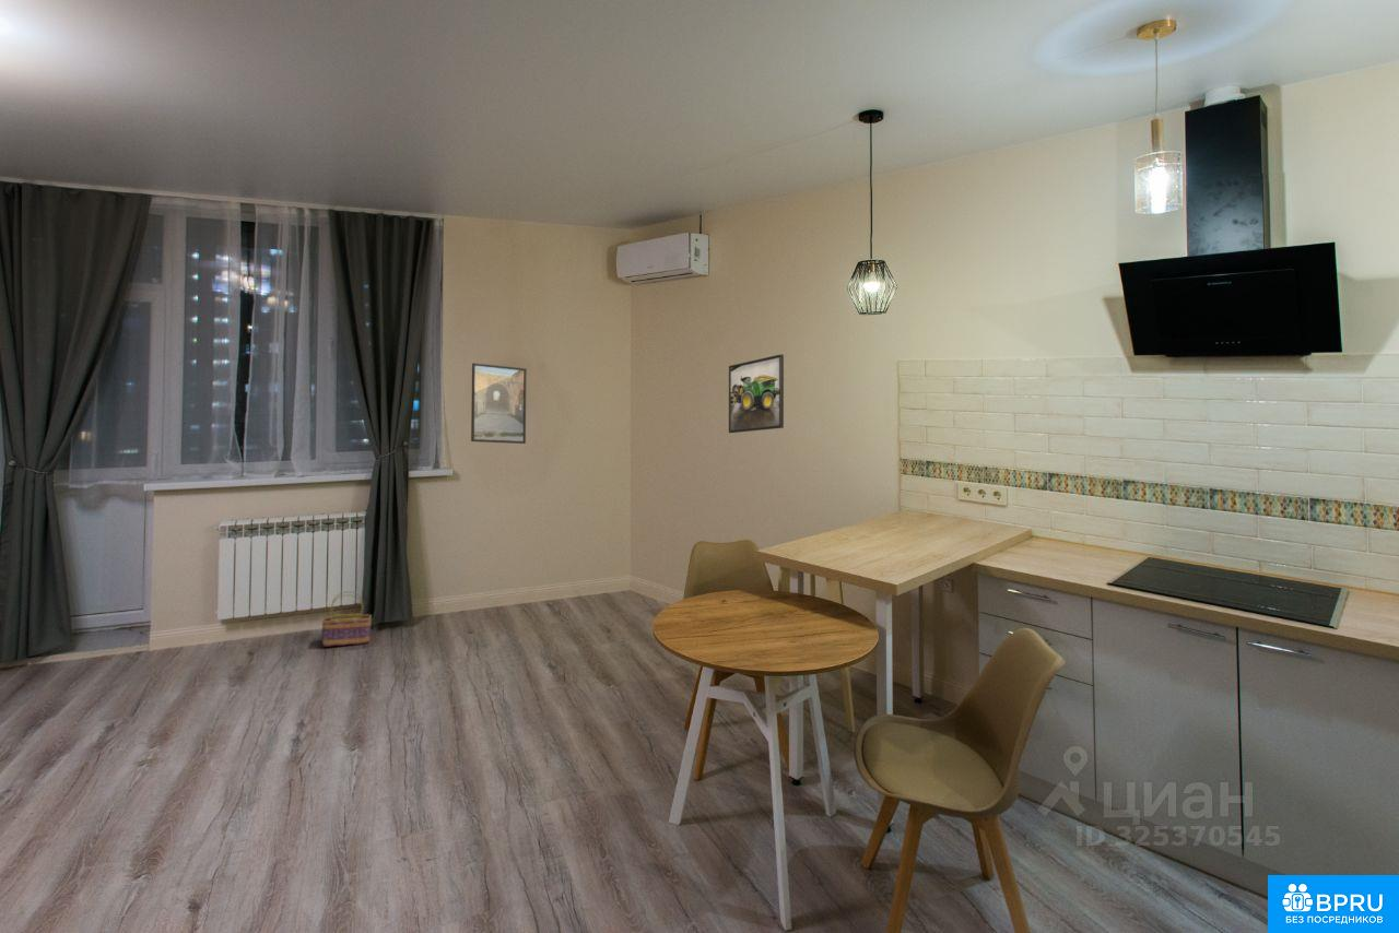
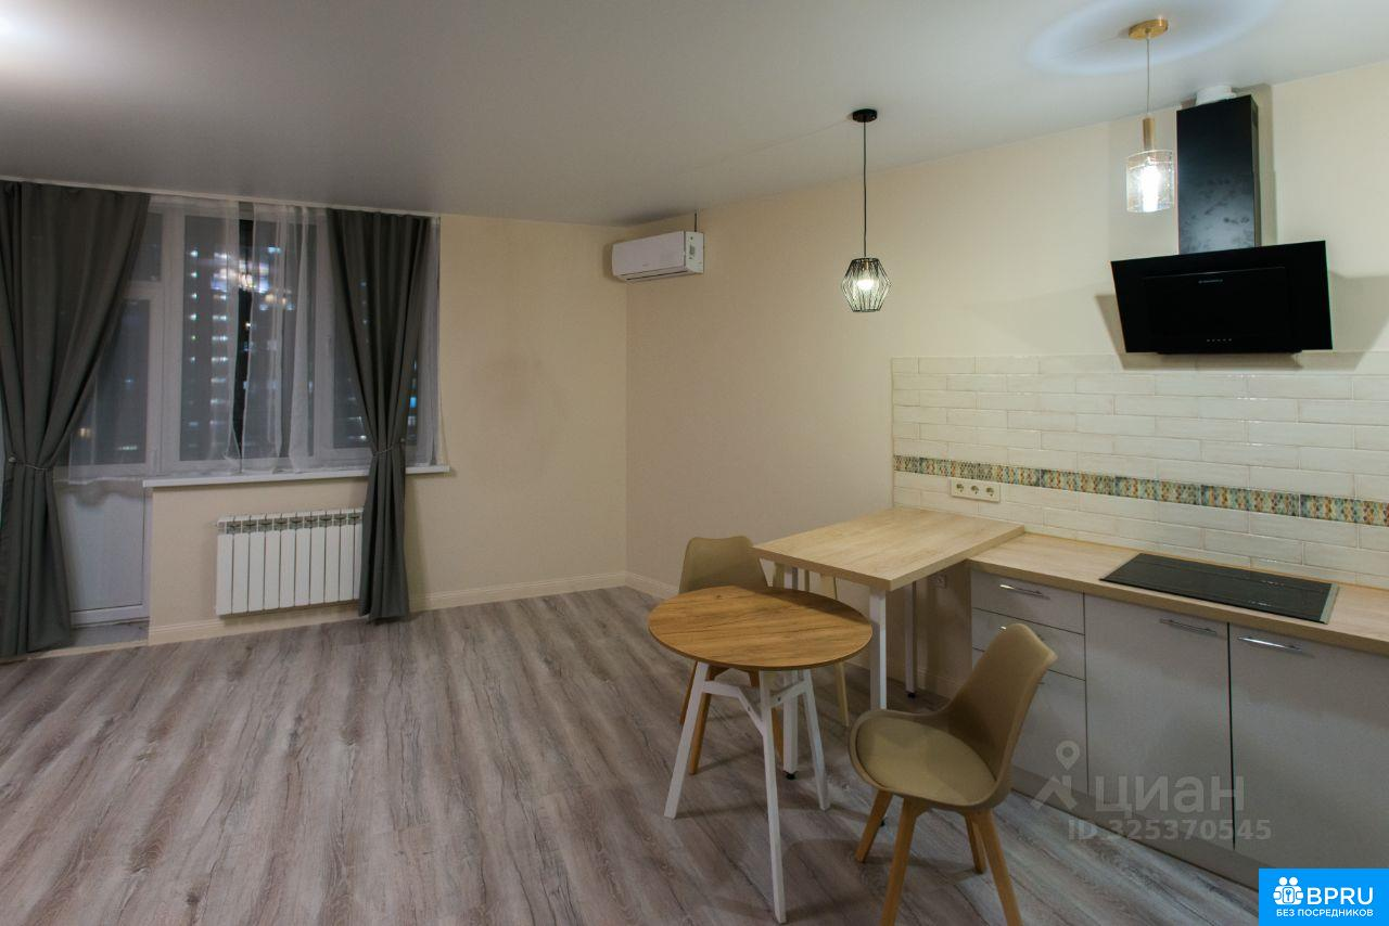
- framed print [470,362,528,445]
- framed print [728,353,785,434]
- basket [321,590,373,647]
